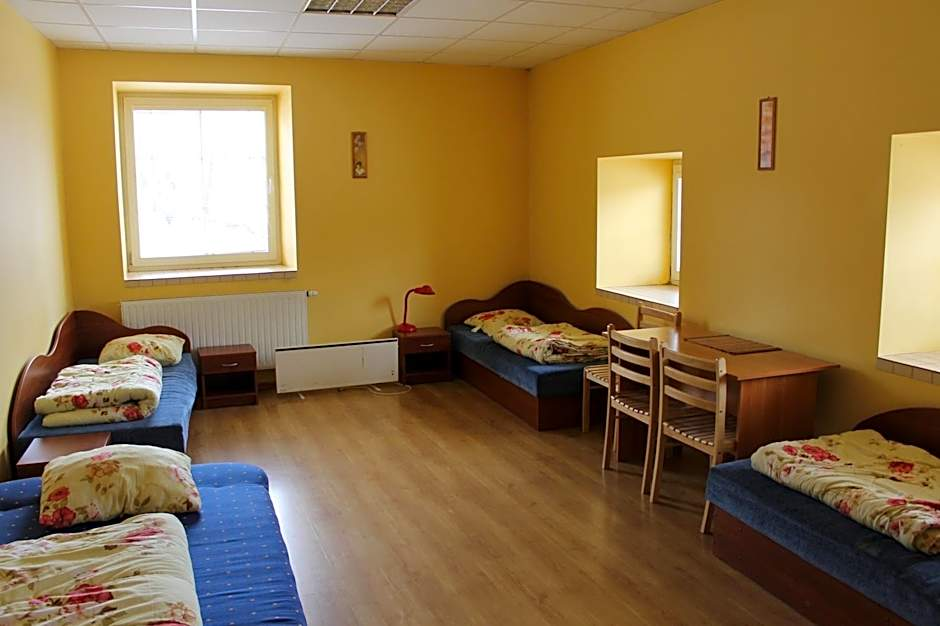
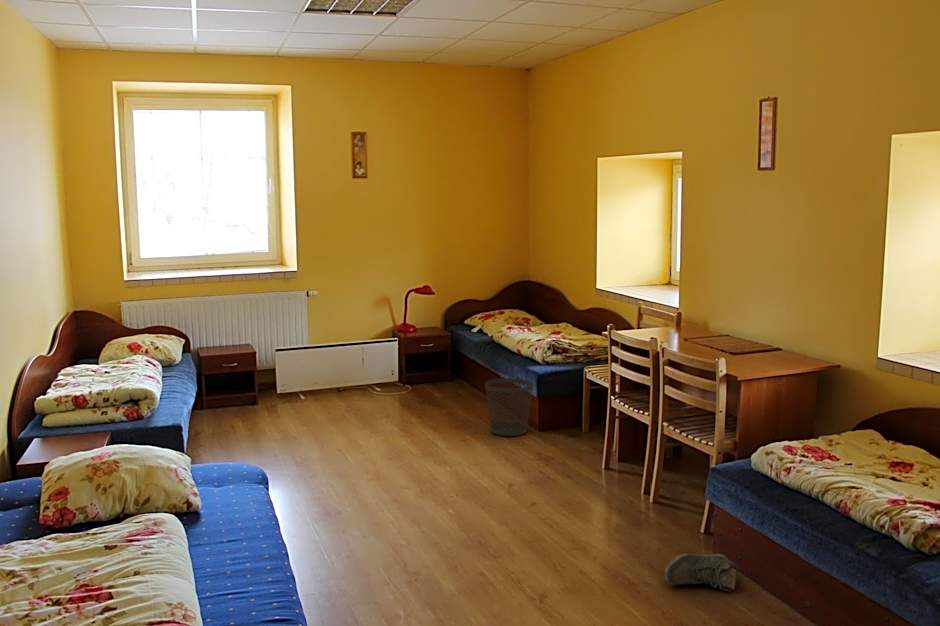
+ sneaker [664,553,740,593]
+ wastebasket [484,378,534,437]
